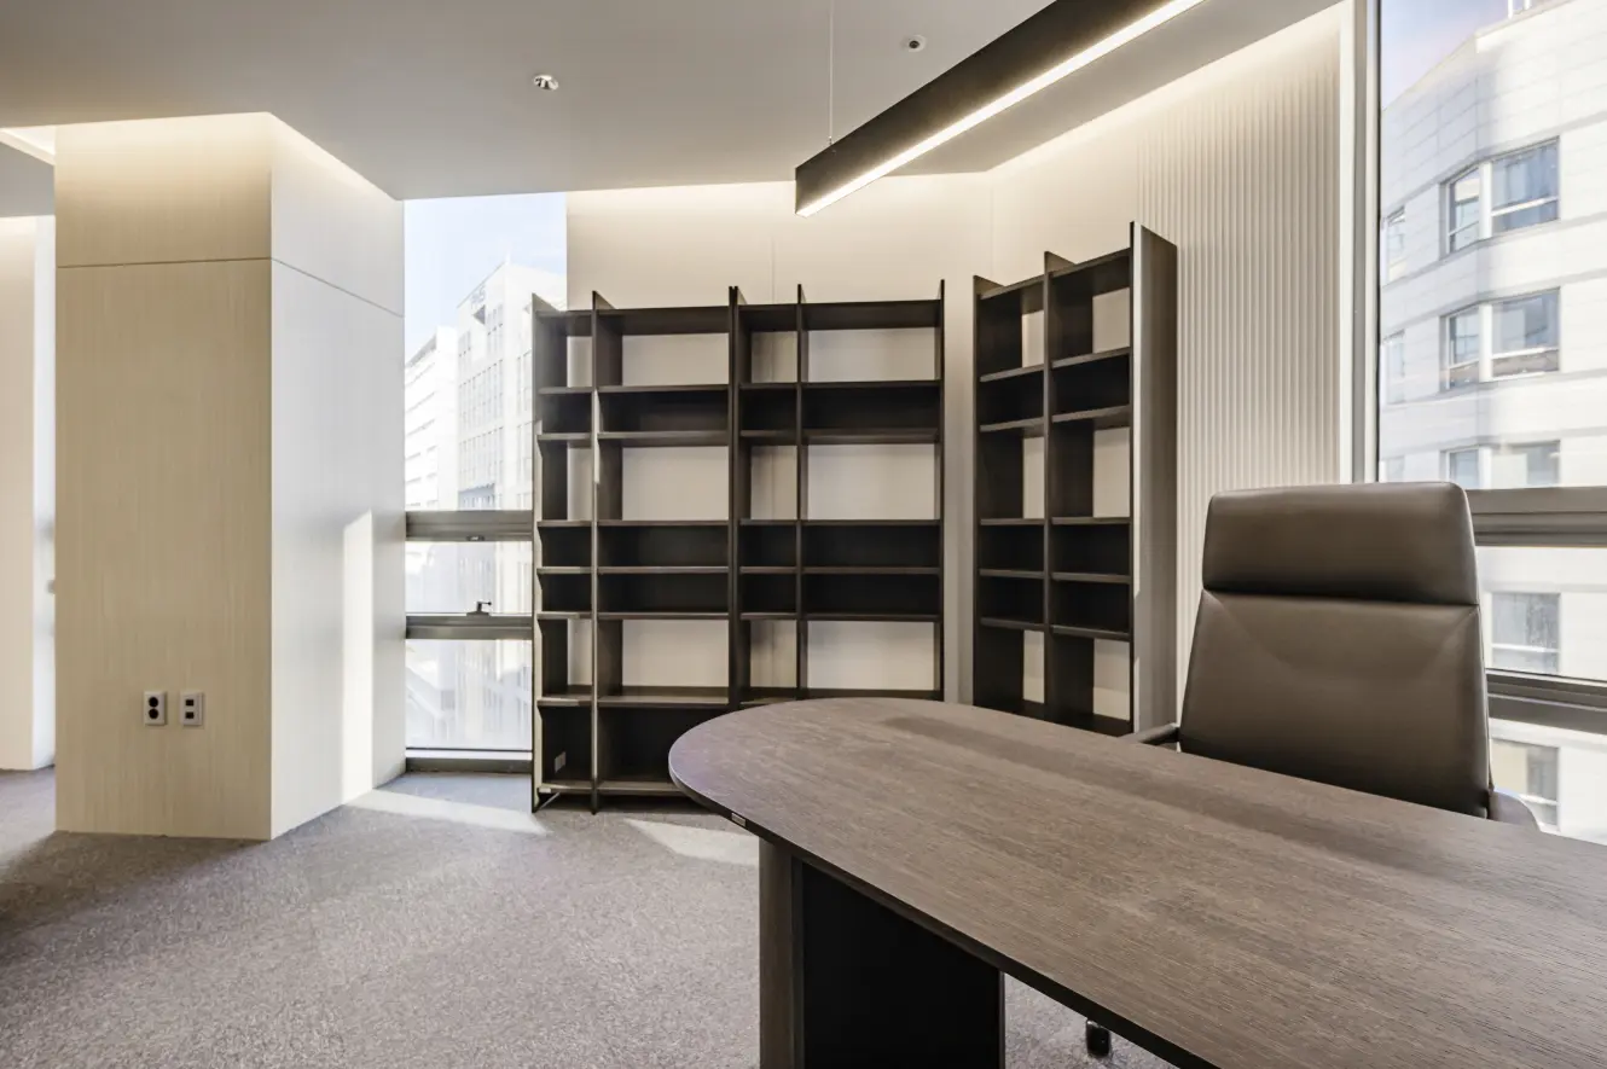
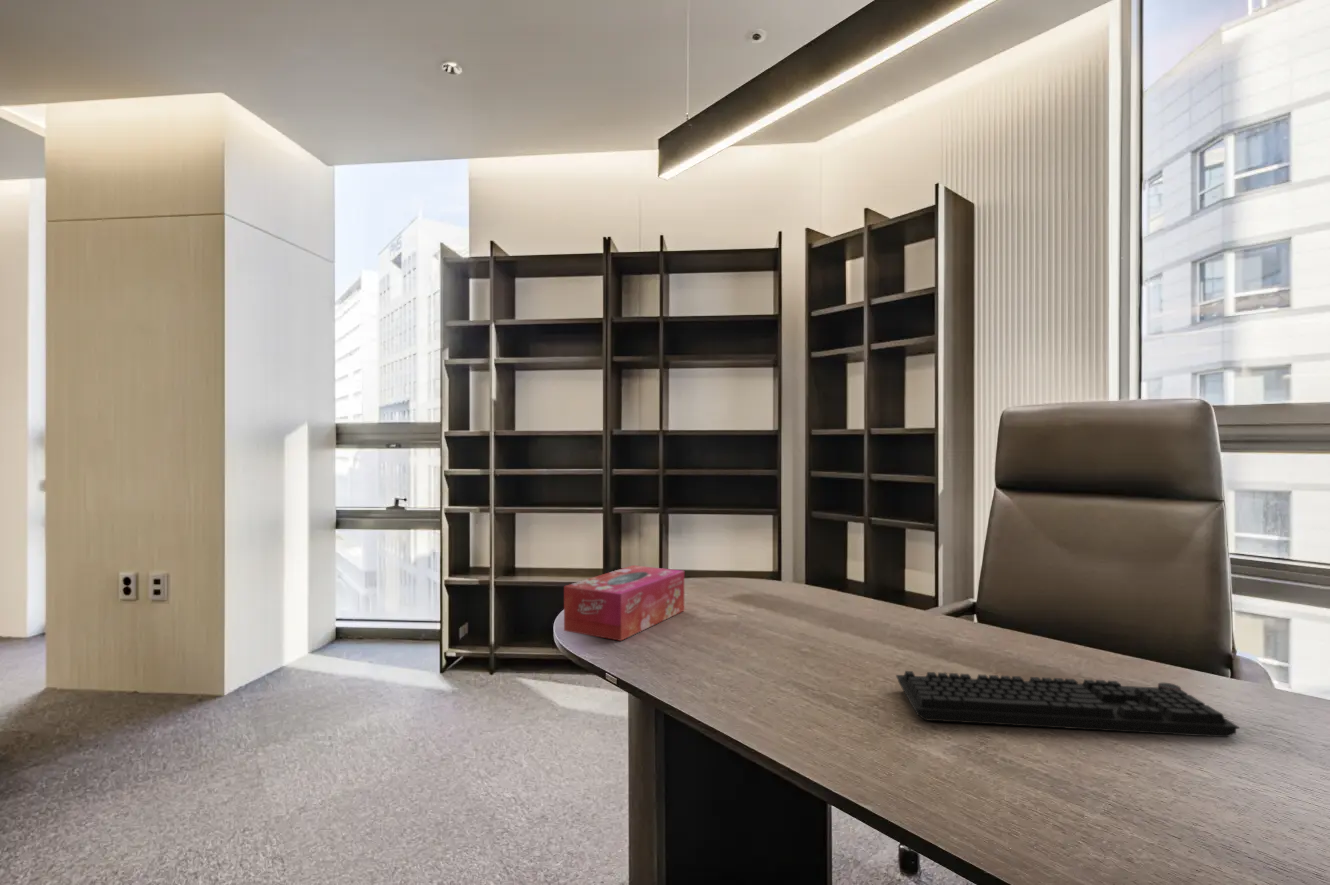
+ keyboard [895,670,1240,738]
+ tissue box [563,564,685,642]
